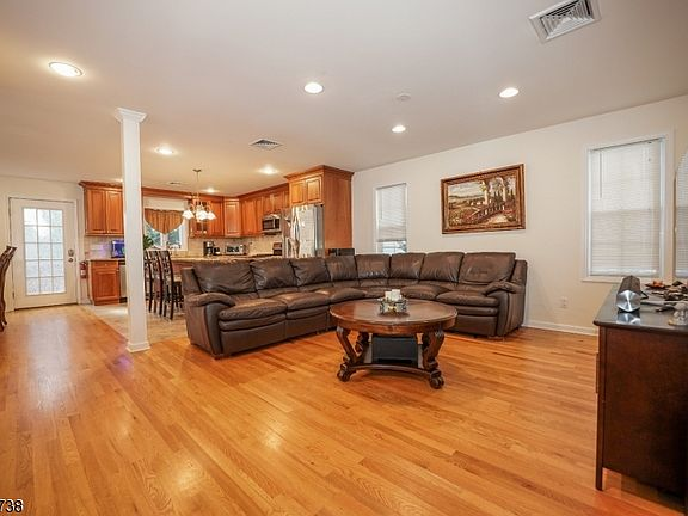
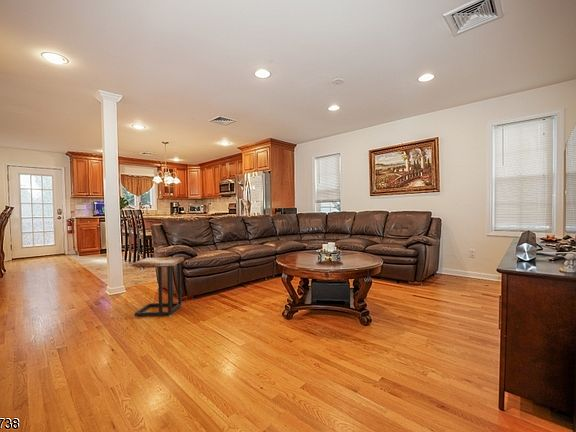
+ side table [131,256,185,317]
